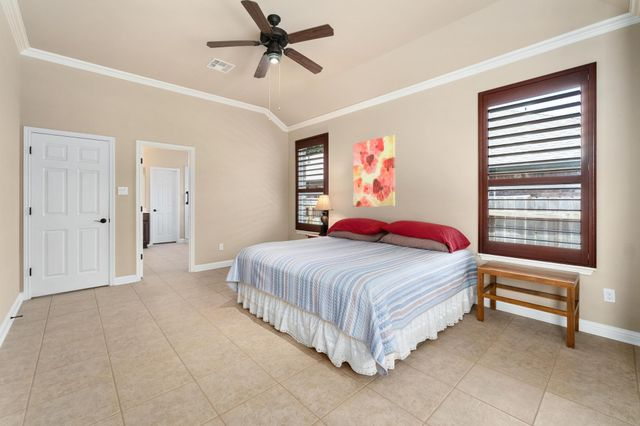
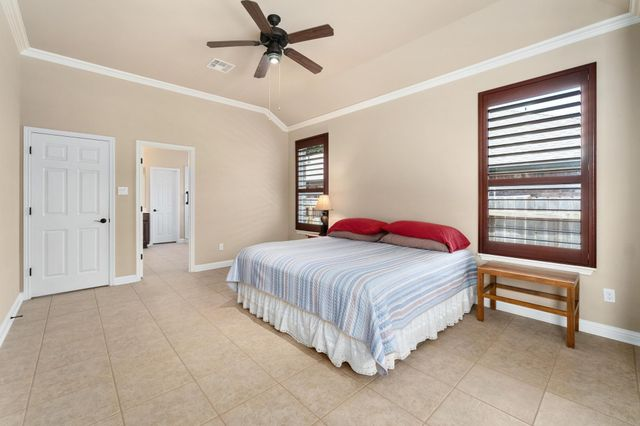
- wall art [352,134,396,208]
